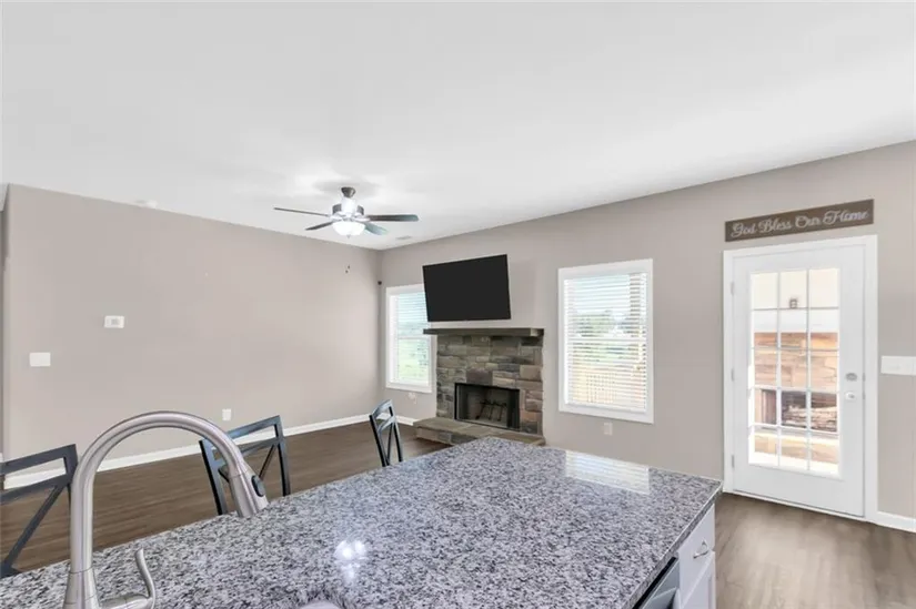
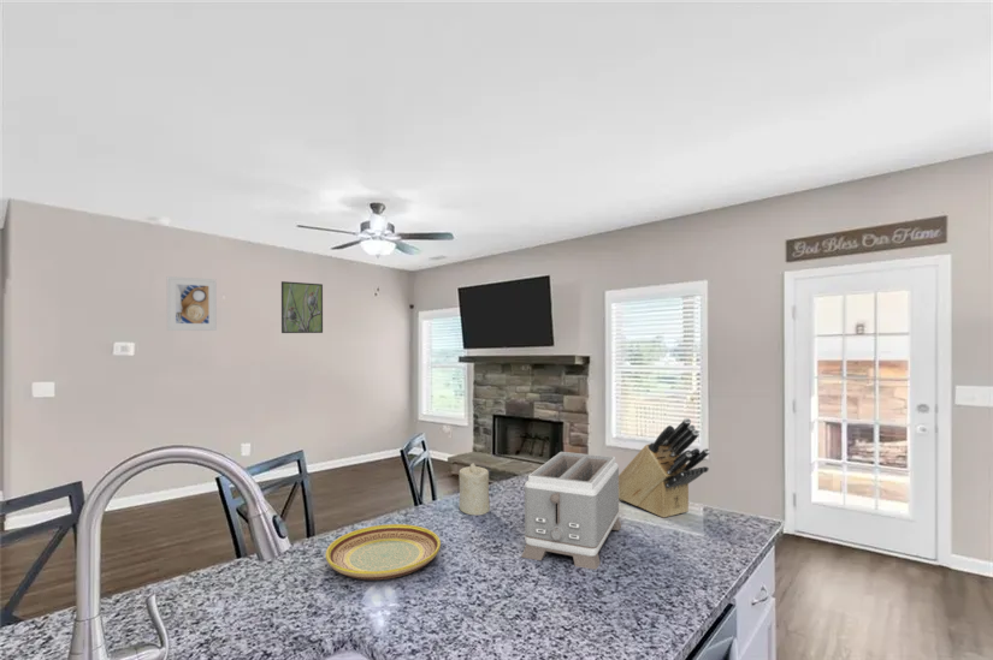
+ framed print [166,275,218,332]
+ toaster [520,451,622,571]
+ plate [325,523,442,581]
+ candle [459,462,491,516]
+ knife block [619,417,711,518]
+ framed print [280,280,324,334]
